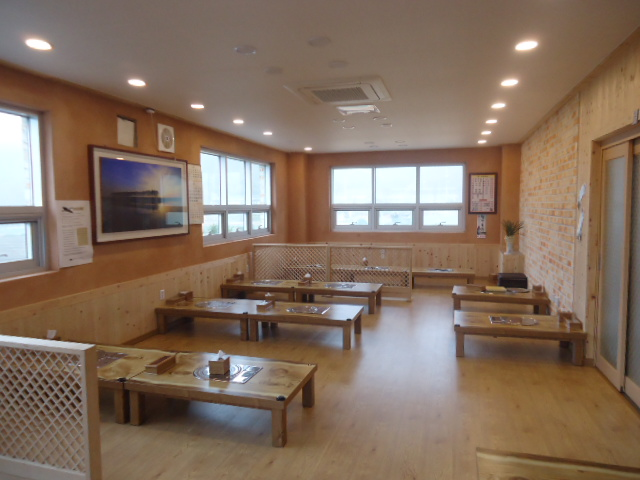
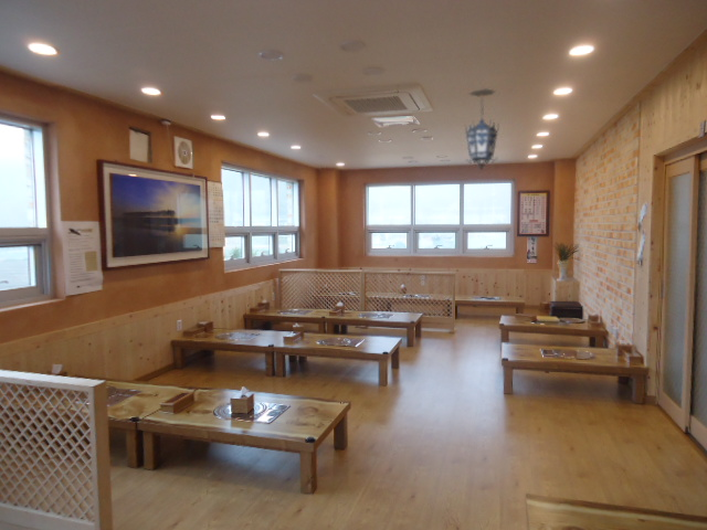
+ hanging lantern [464,88,500,171]
